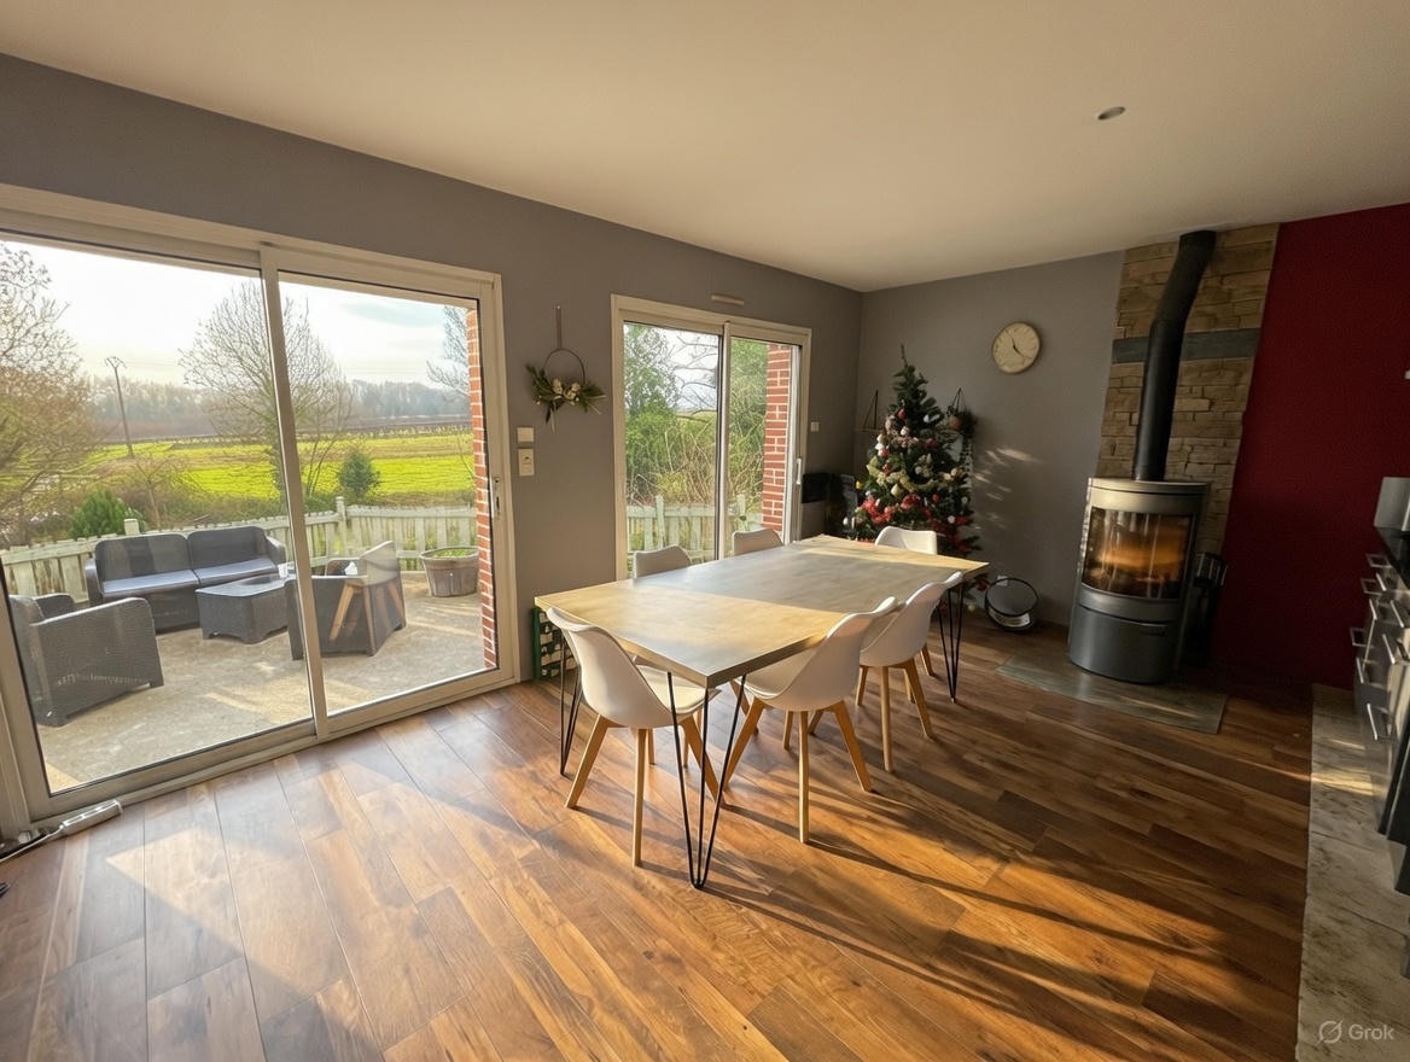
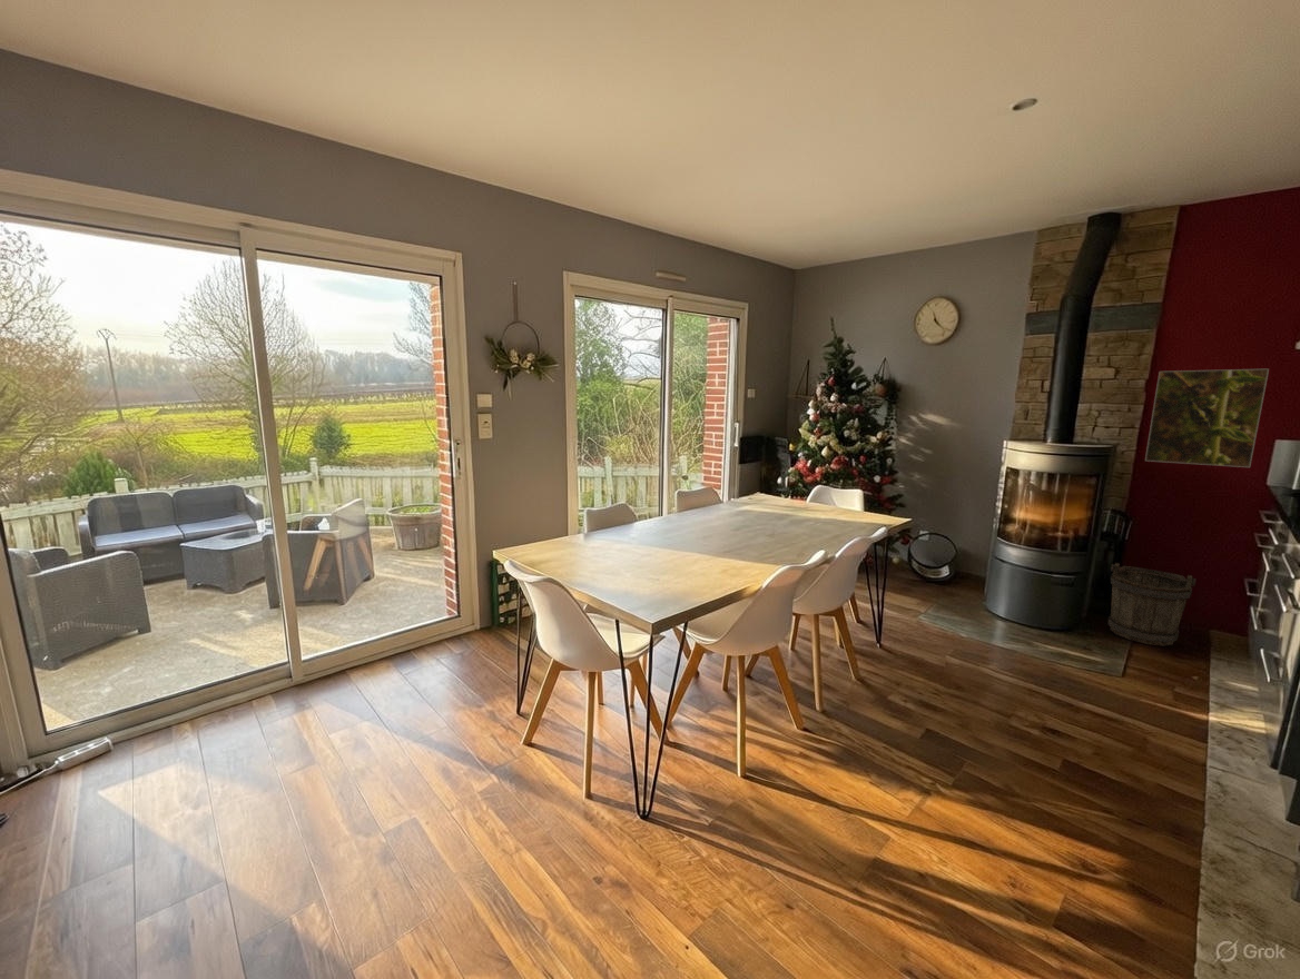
+ bucket [1107,562,1196,646]
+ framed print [1144,368,1270,468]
